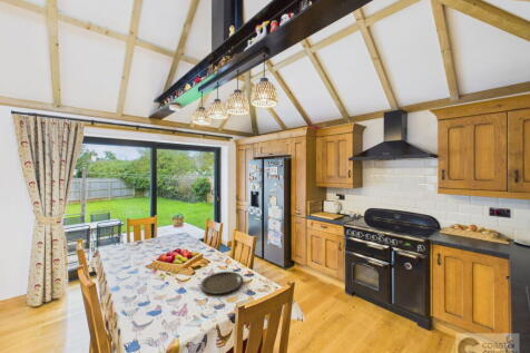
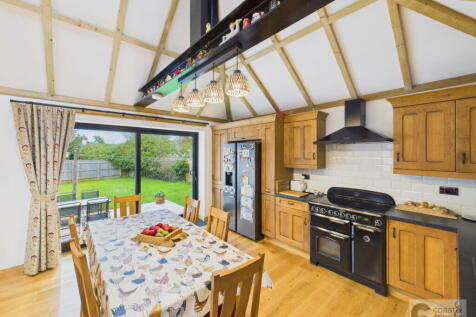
- plate [199,271,244,295]
